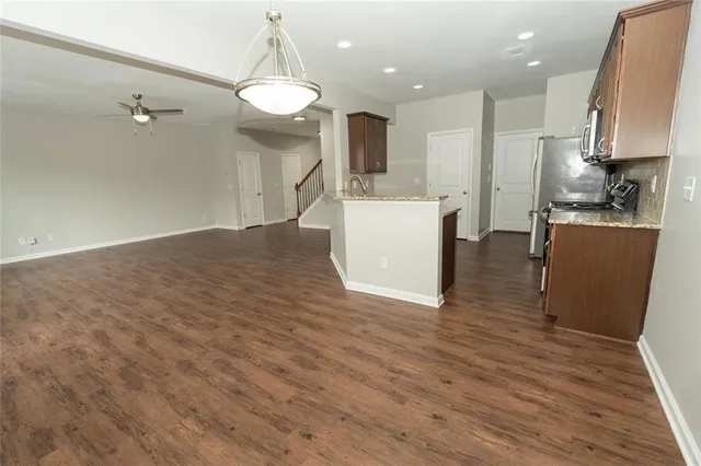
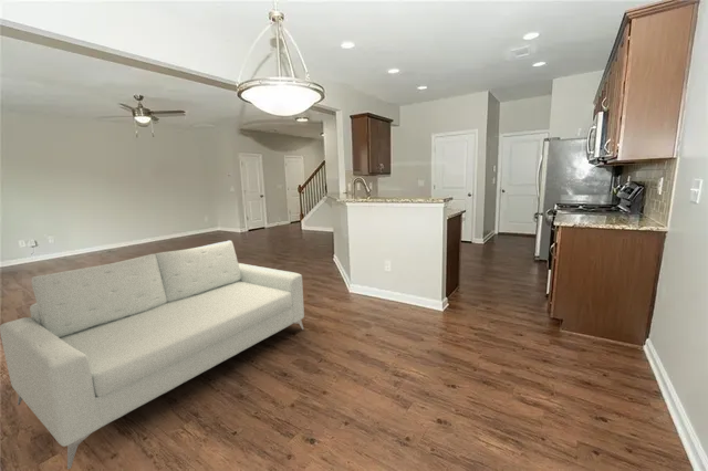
+ sofa [0,240,305,470]
